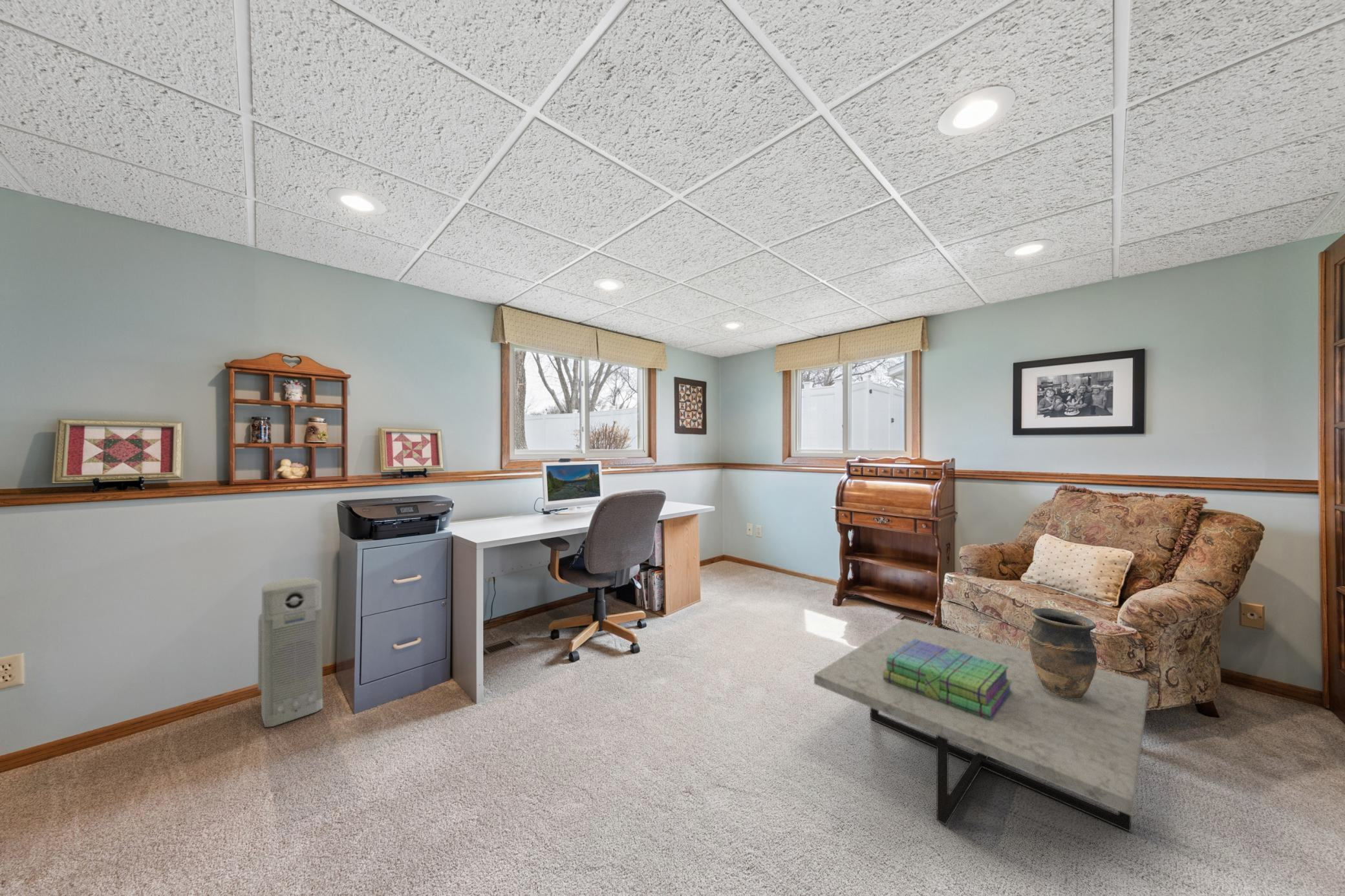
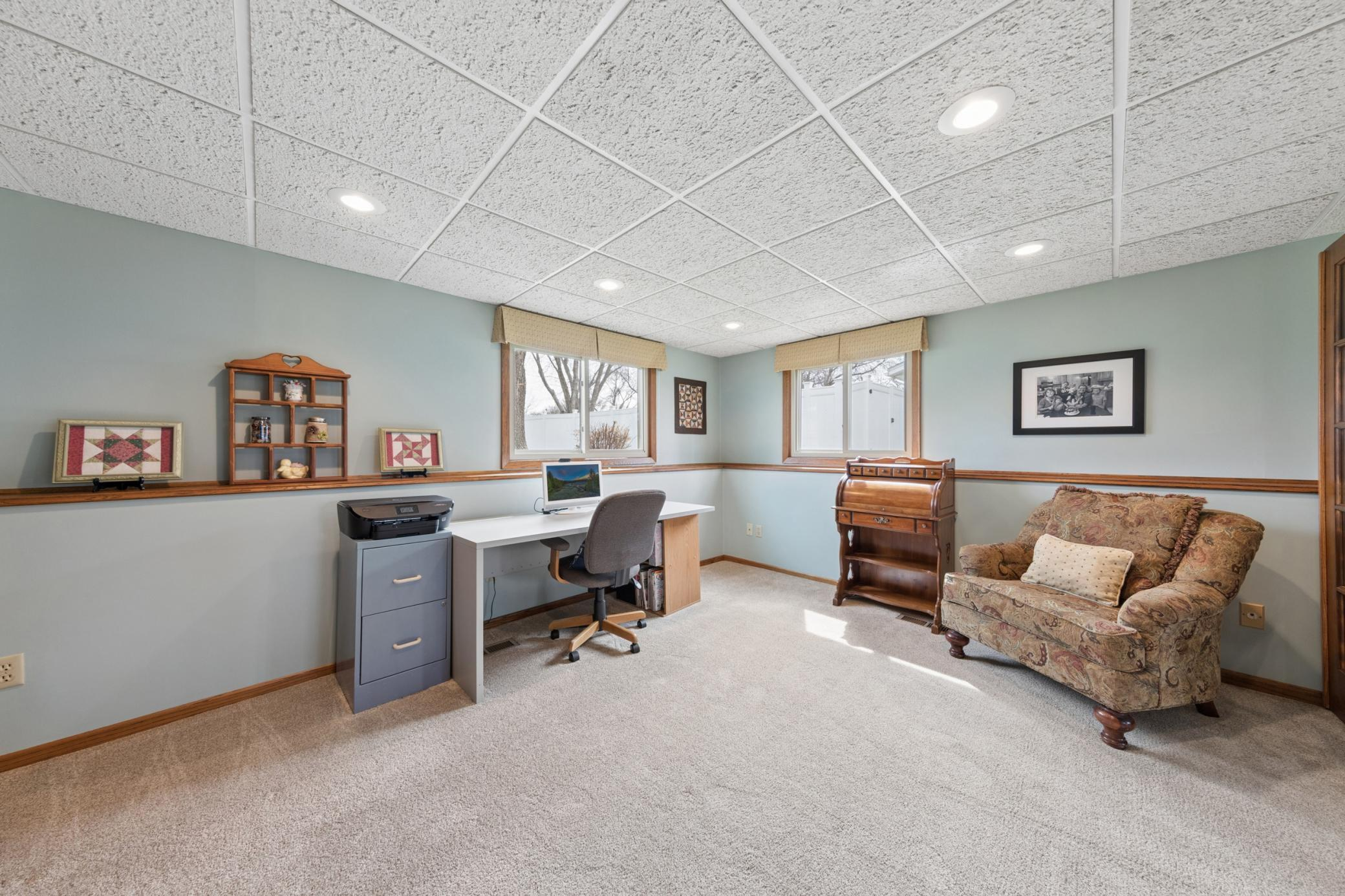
- air purifier [257,577,323,728]
- stack of books [883,639,1012,720]
- coffee table [813,618,1149,833]
- vase [1026,608,1098,700]
